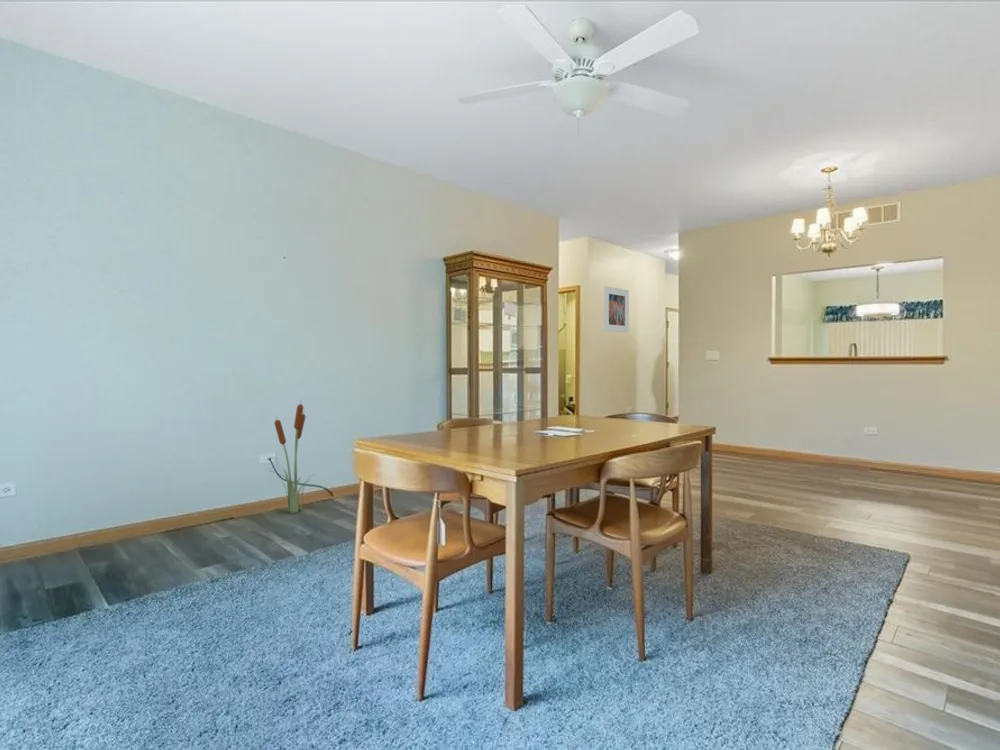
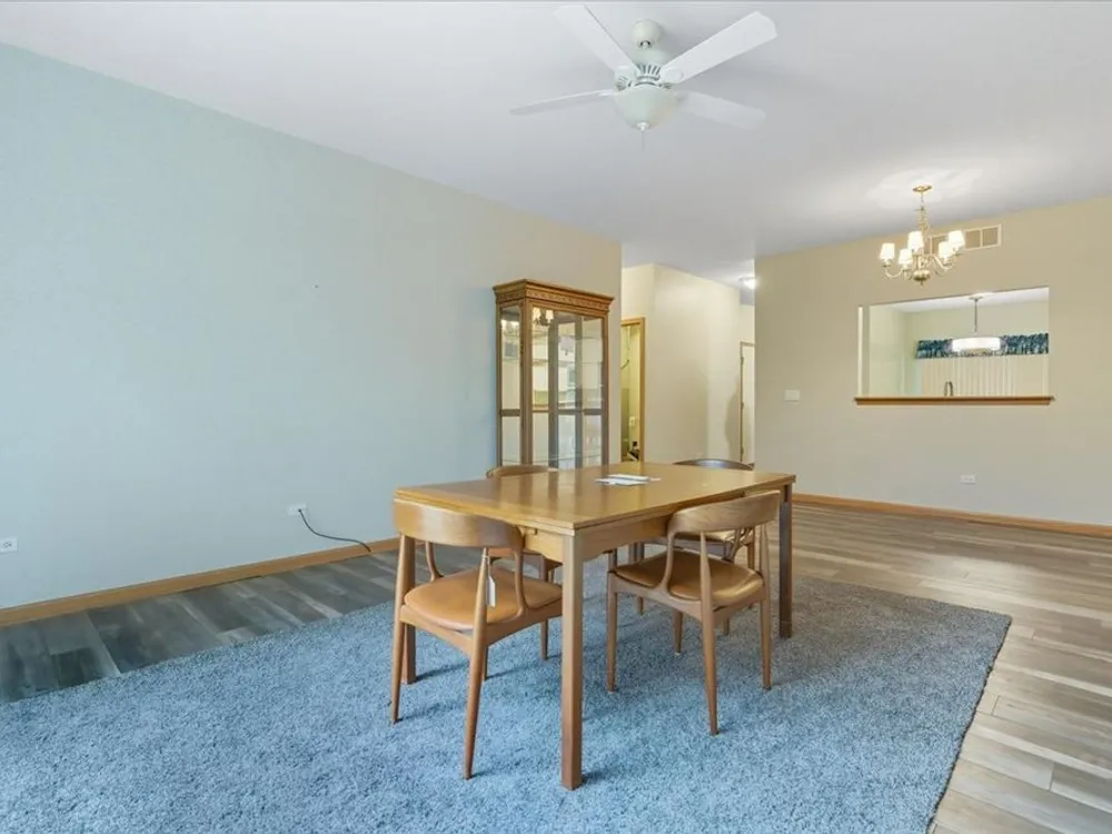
- decorative plant [270,398,317,514]
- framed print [603,285,630,333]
